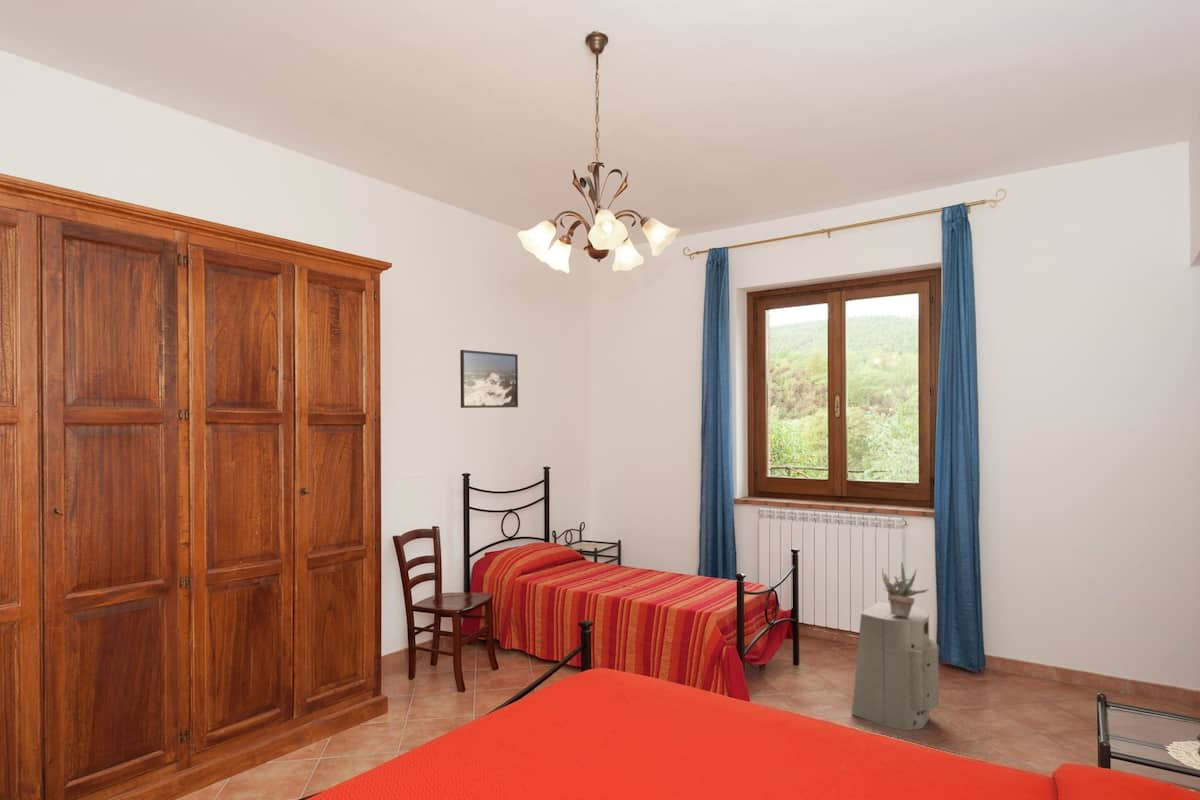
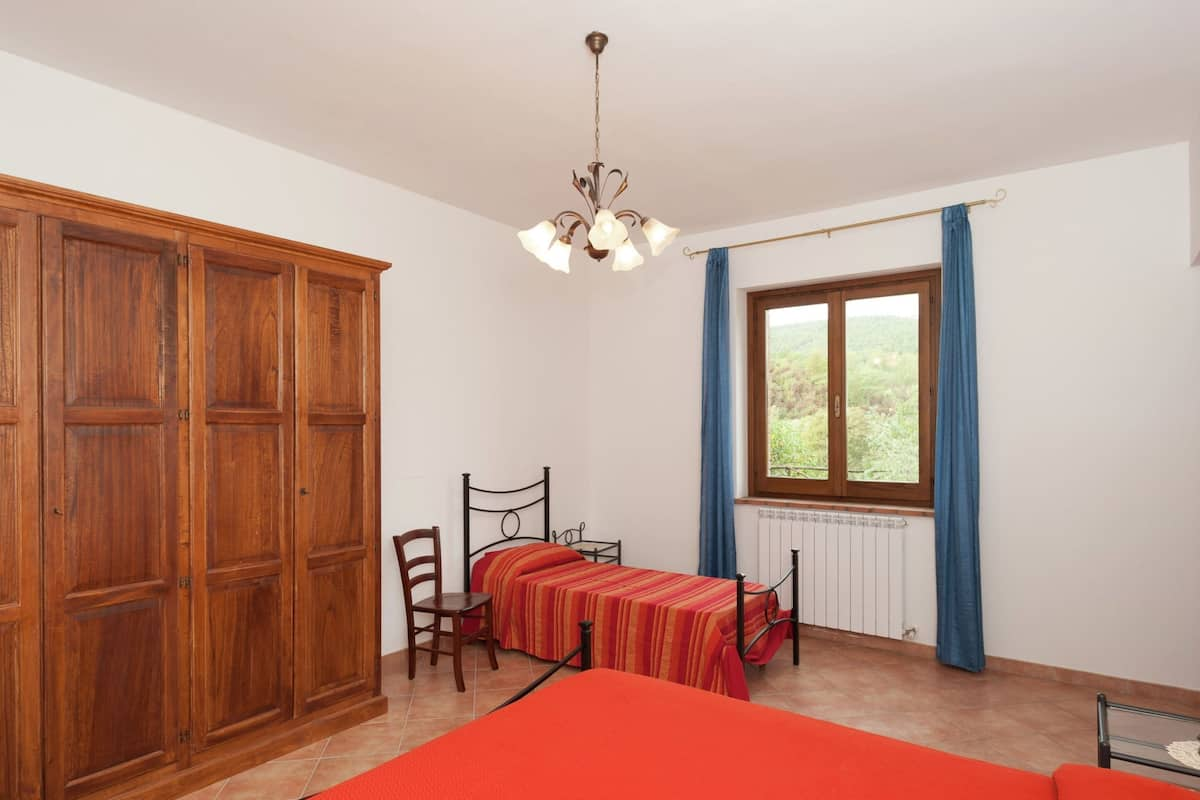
- fan [851,601,940,731]
- succulent plant [881,562,930,617]
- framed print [459,349,519,409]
